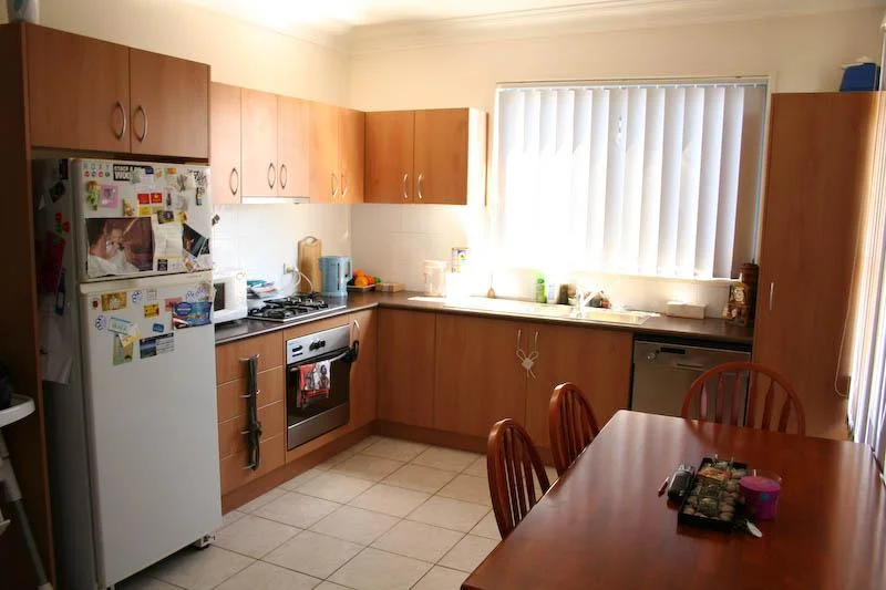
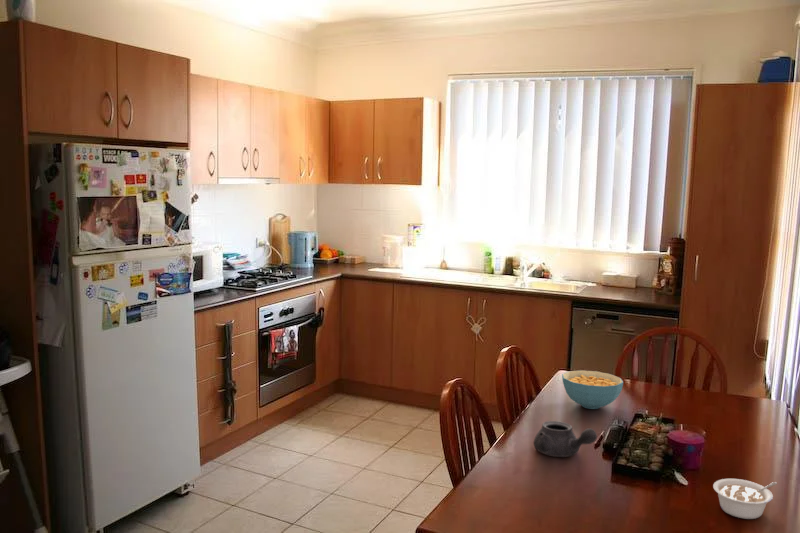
+ legume [712,478,778,520]
+ cereal bowl [561,369,624,410]
+ teapot [533,420,598,458]
